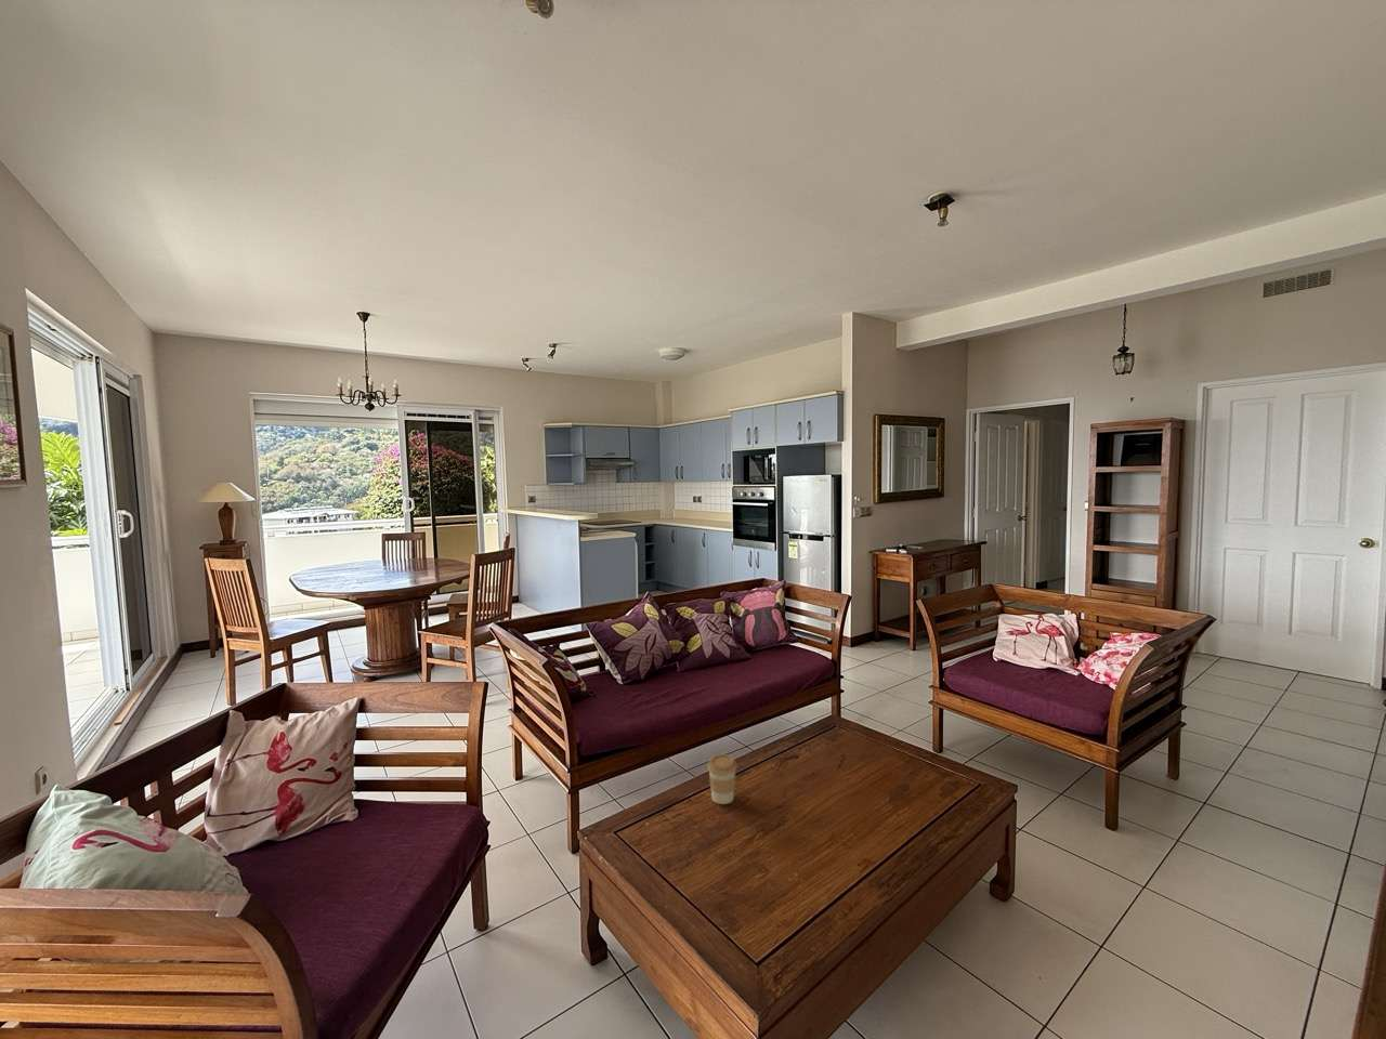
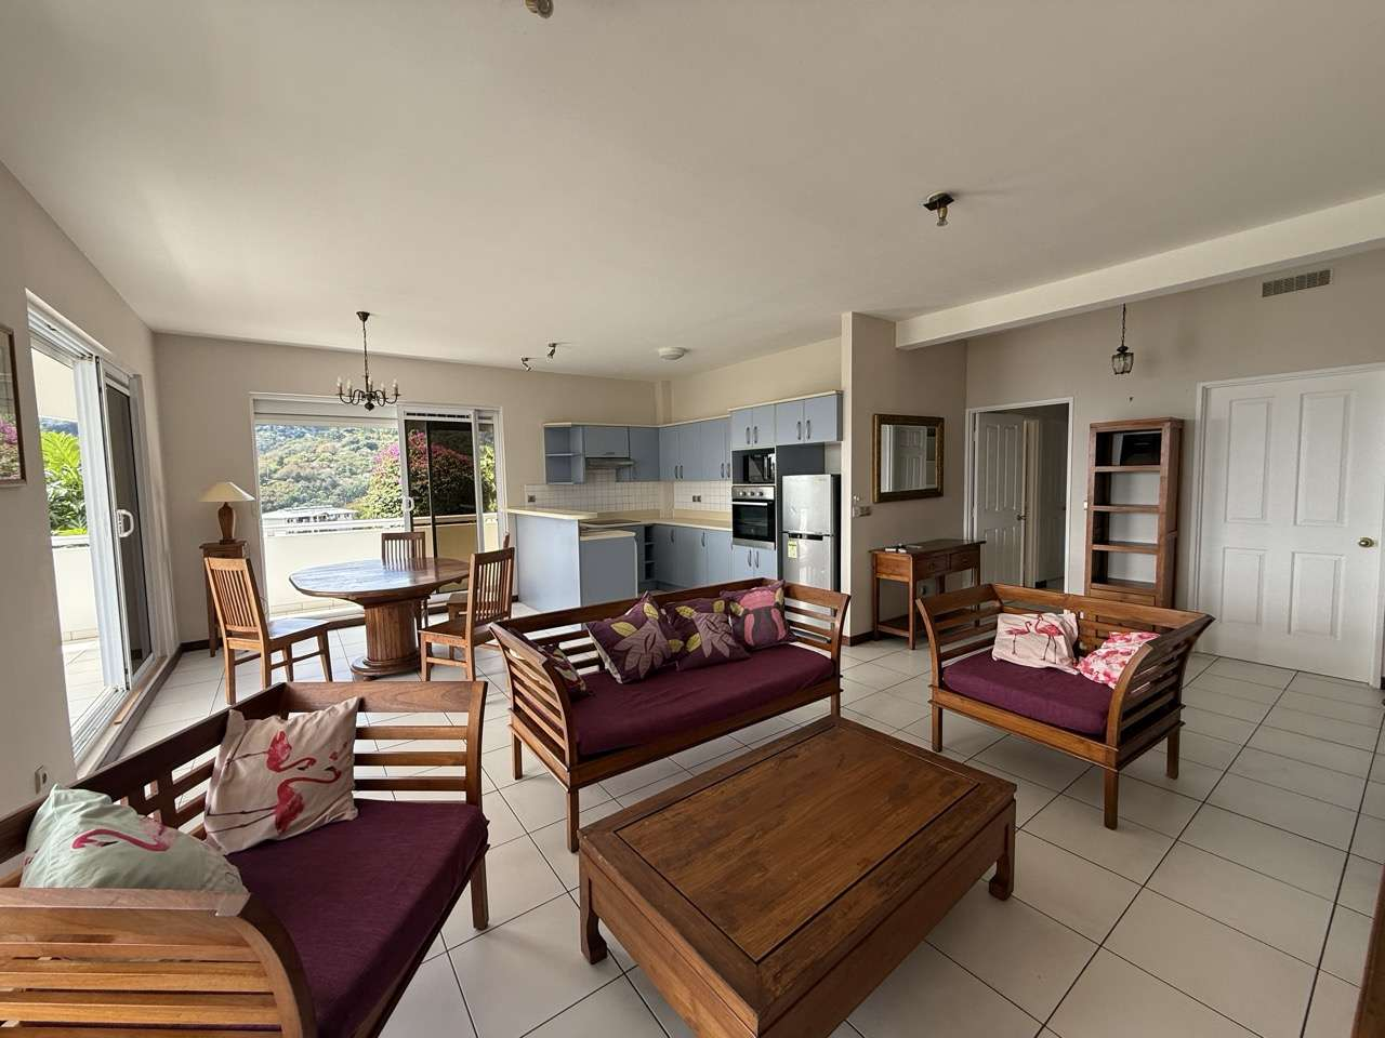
- coffee cup [707,753,739,805]
